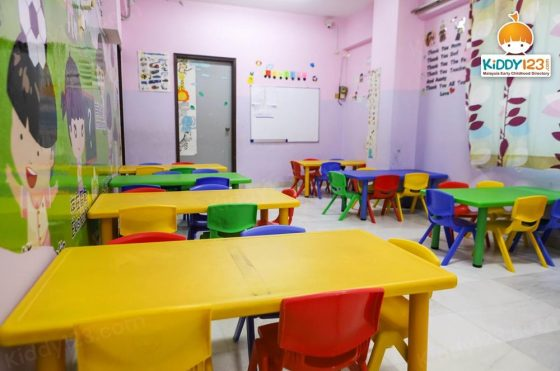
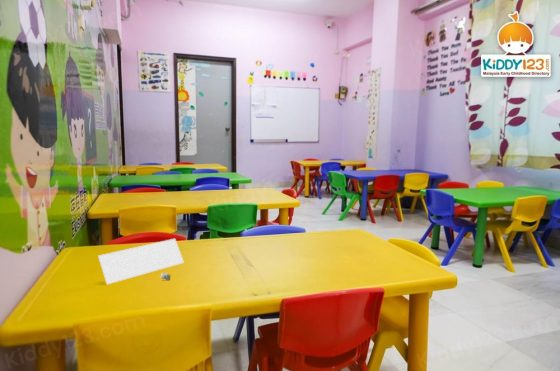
+ paper sheet [97,238,185,285]
